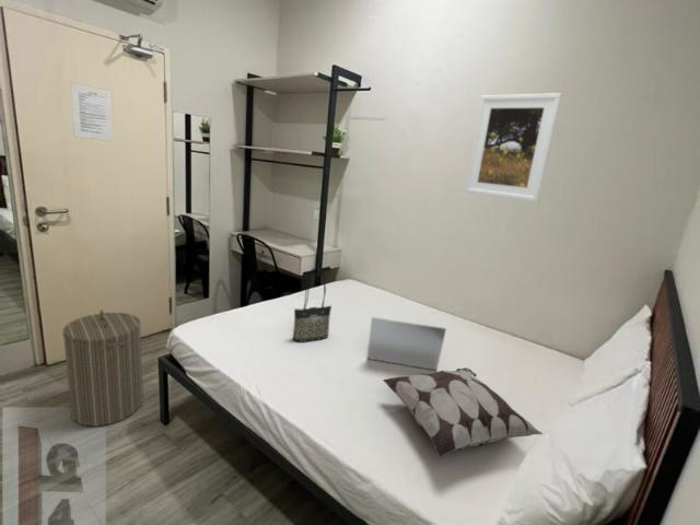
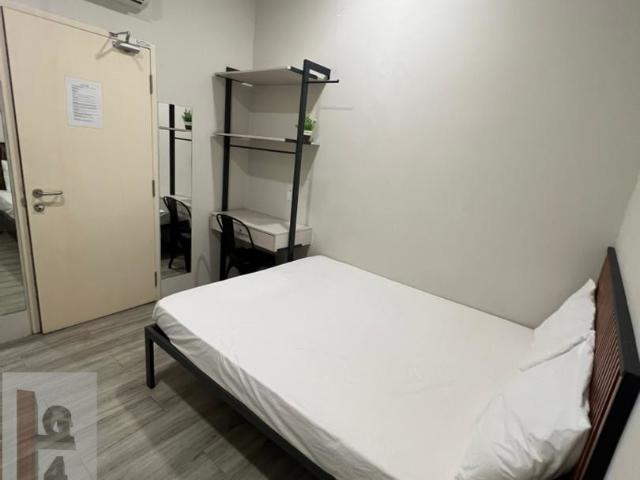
- laptop [366,316,447,371]
- laundry hamper [61,308,144,428]
- tote bag [292,267,332,343]
- decorative pillow [382,366,544,457]
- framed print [464,92,563,202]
